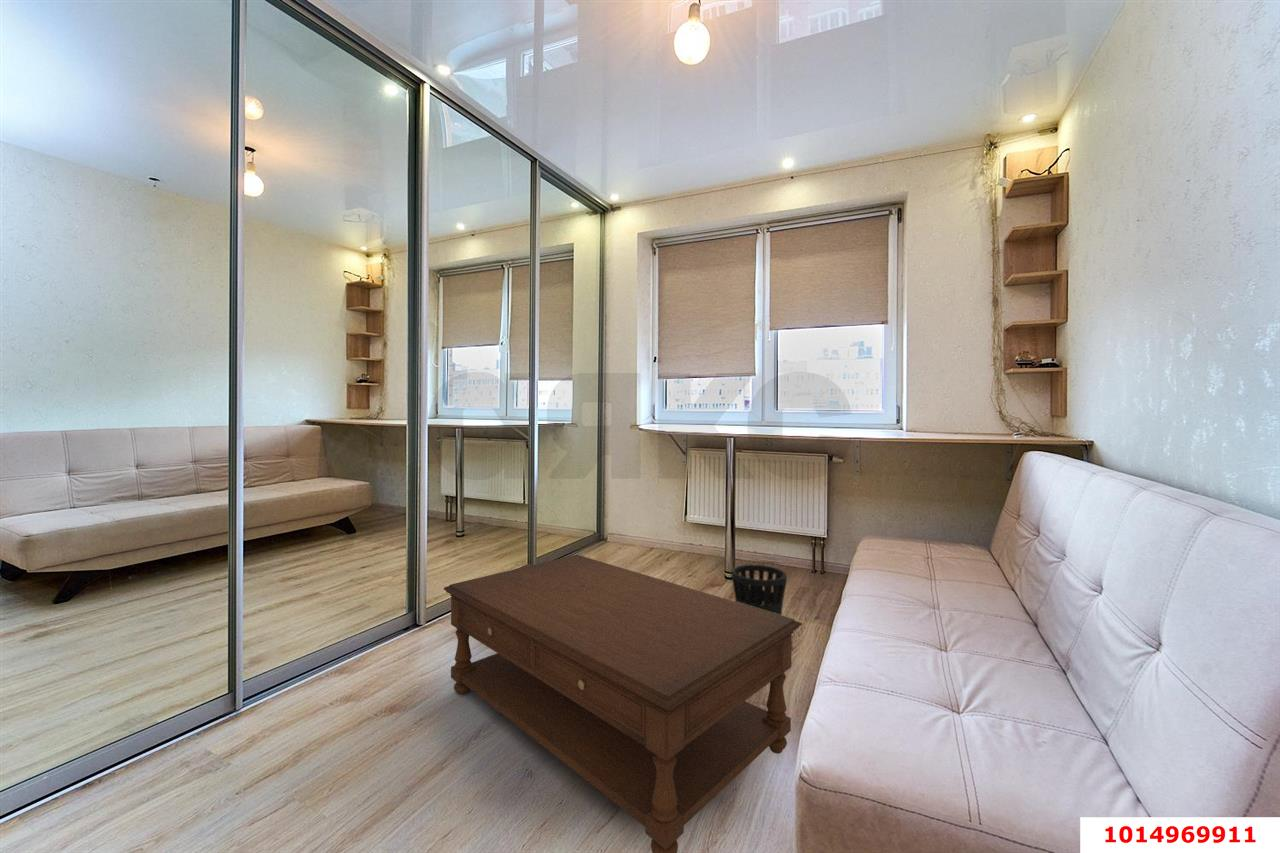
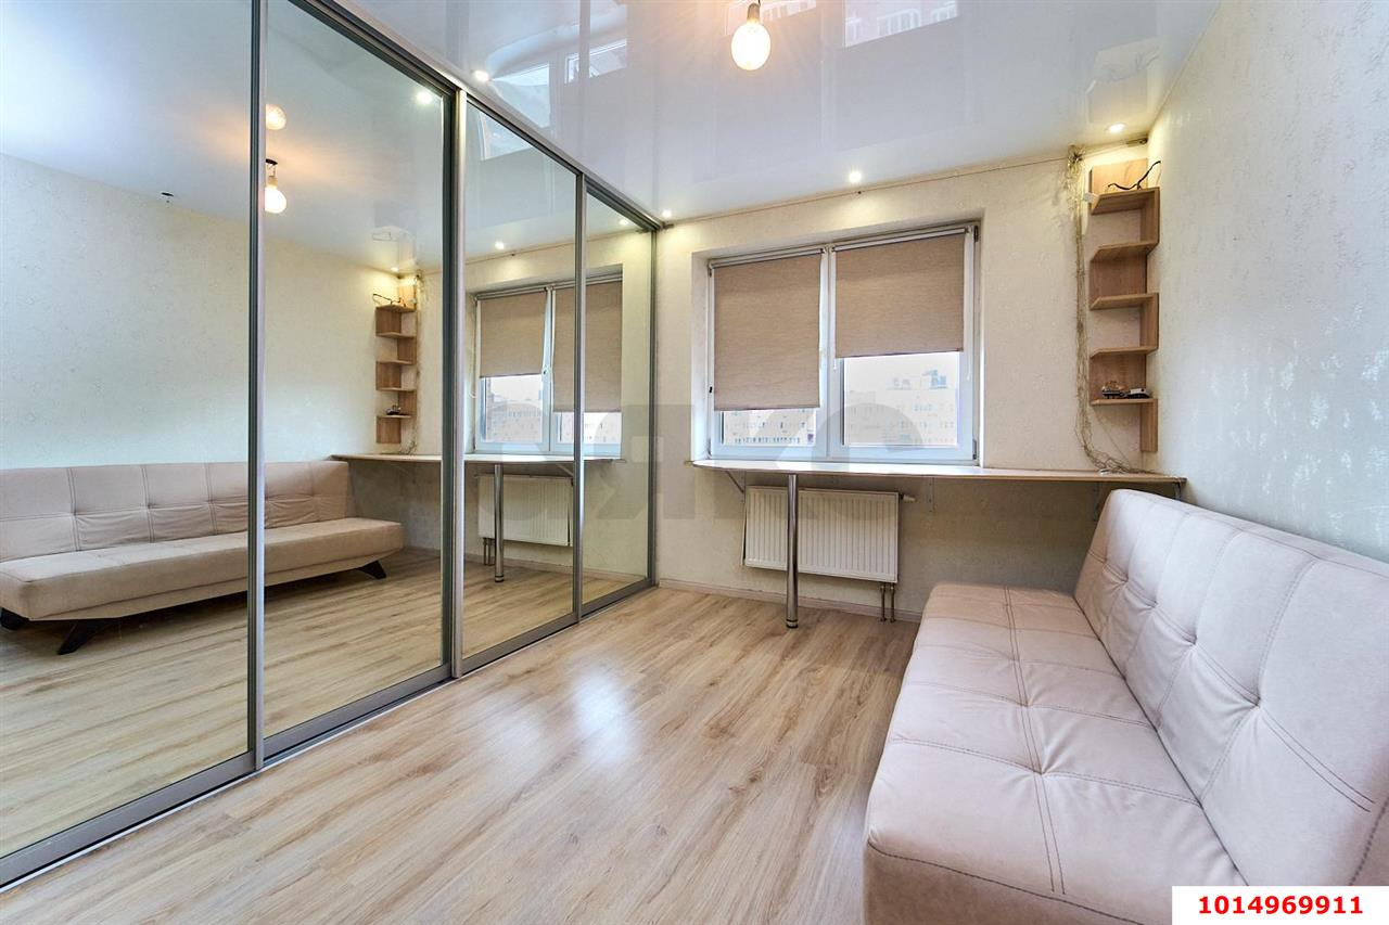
- coffee table [443,554,803,853]
- wastebasket [731,564,788,616]
